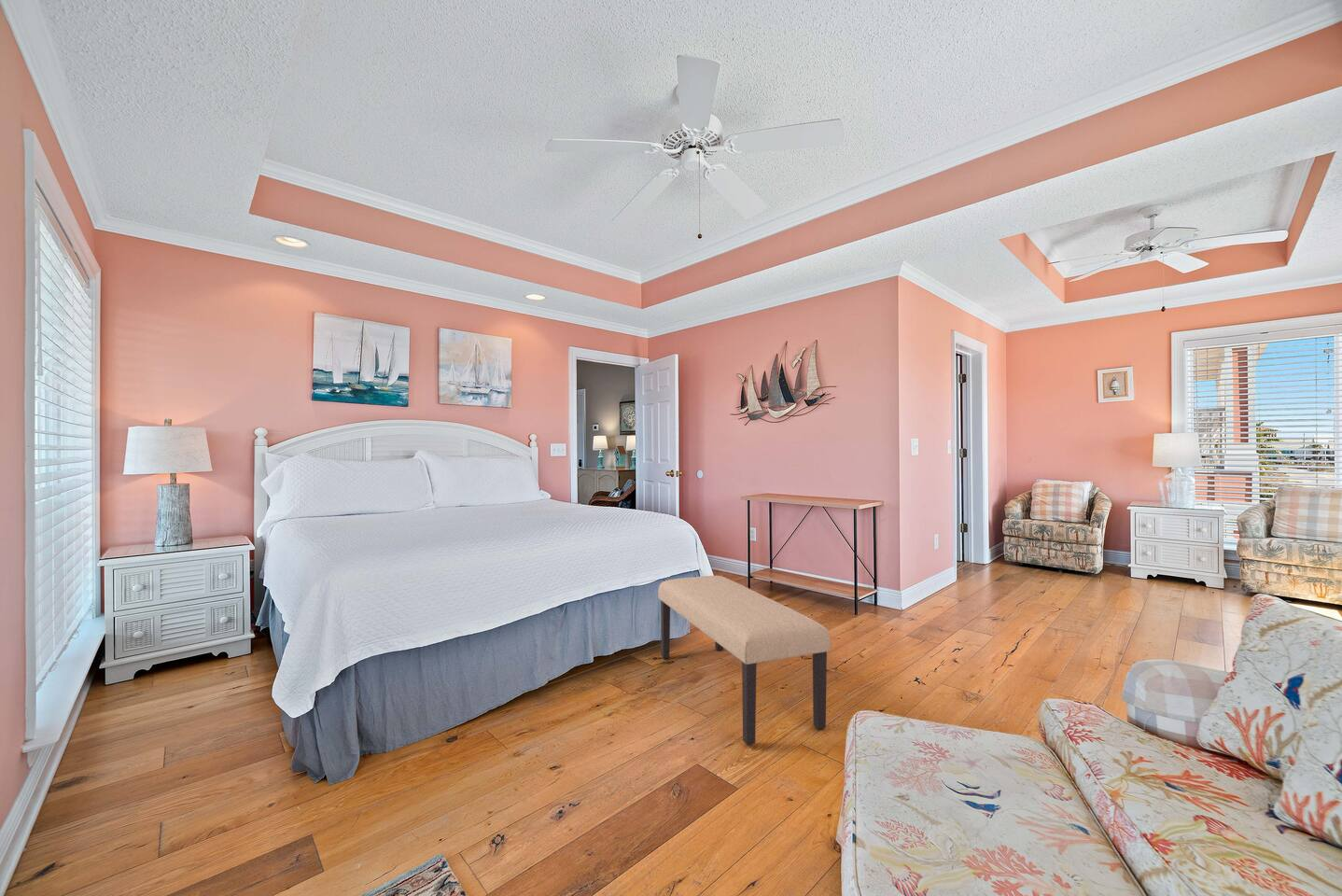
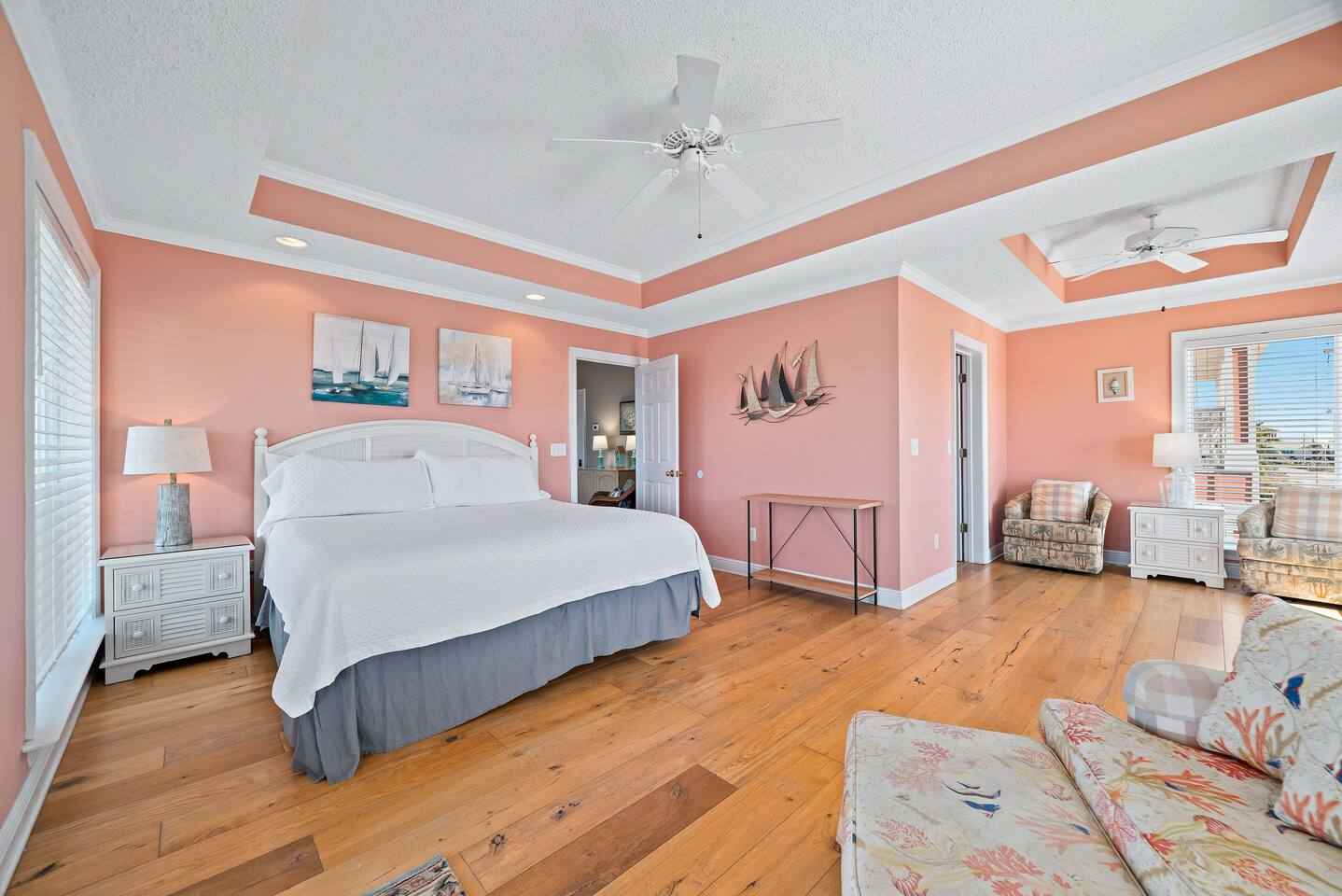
- bench [657,575,832,746]
